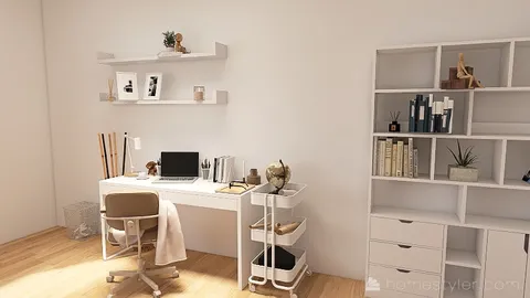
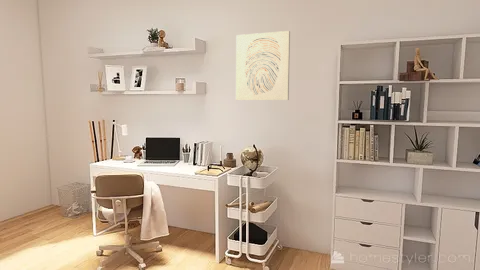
+ wall art [235,30,291,101]
